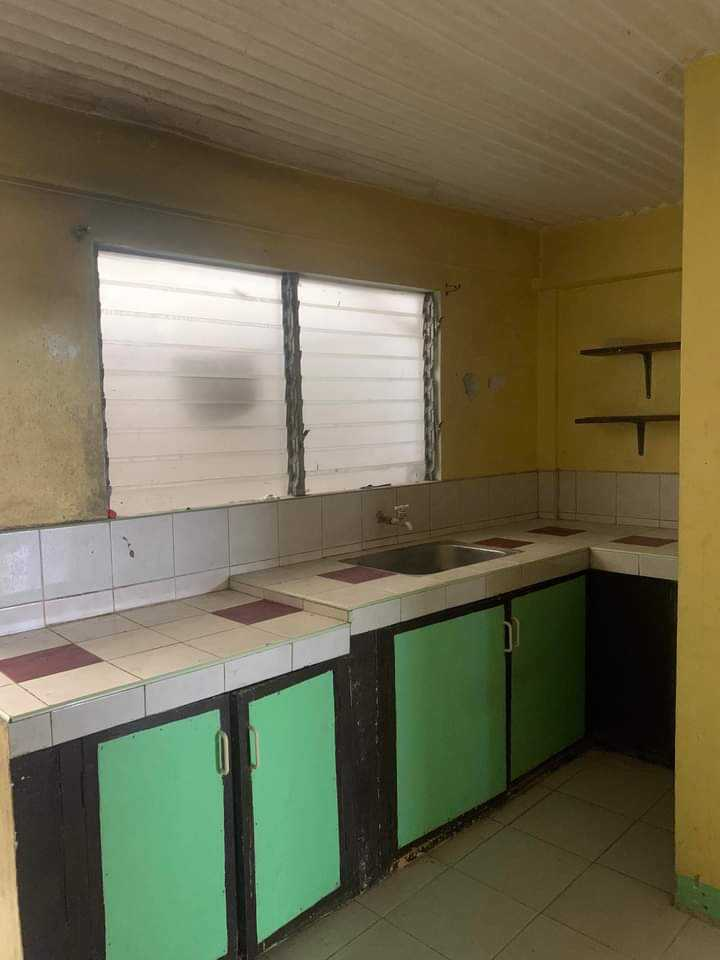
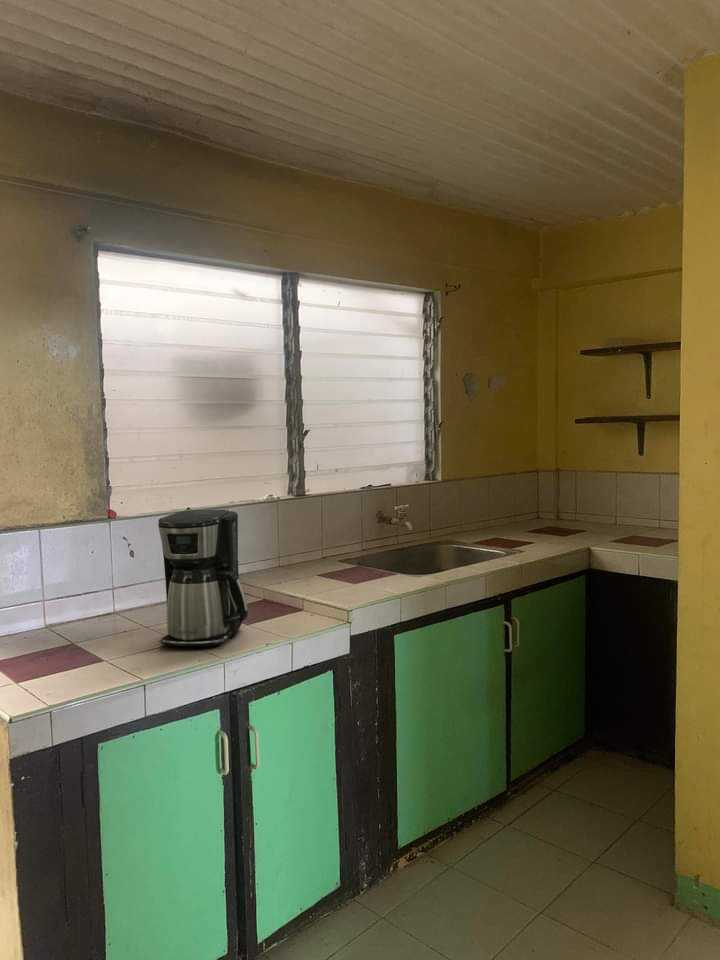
+ coffee maker [157,509,249,648]
